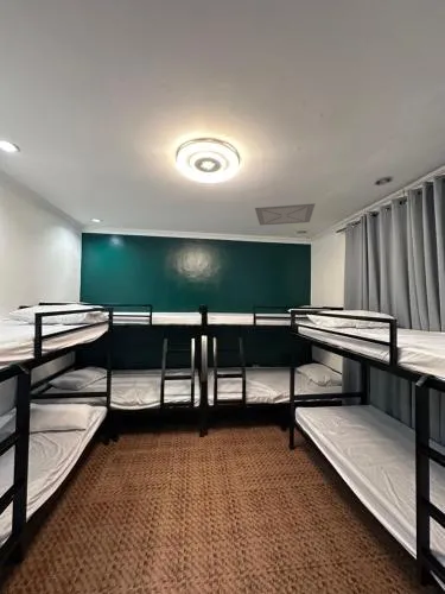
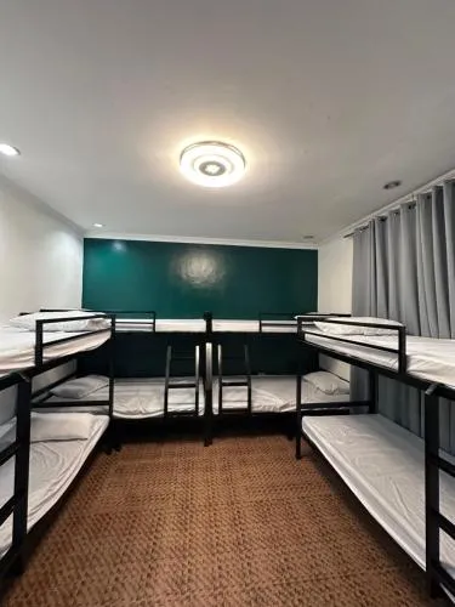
- ceiling vent [254,202,317,227]
